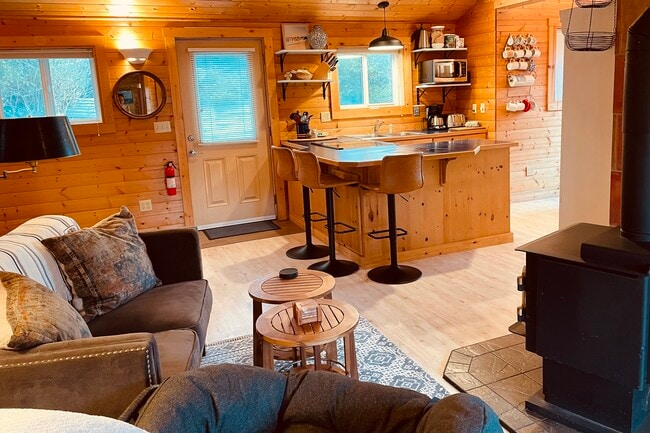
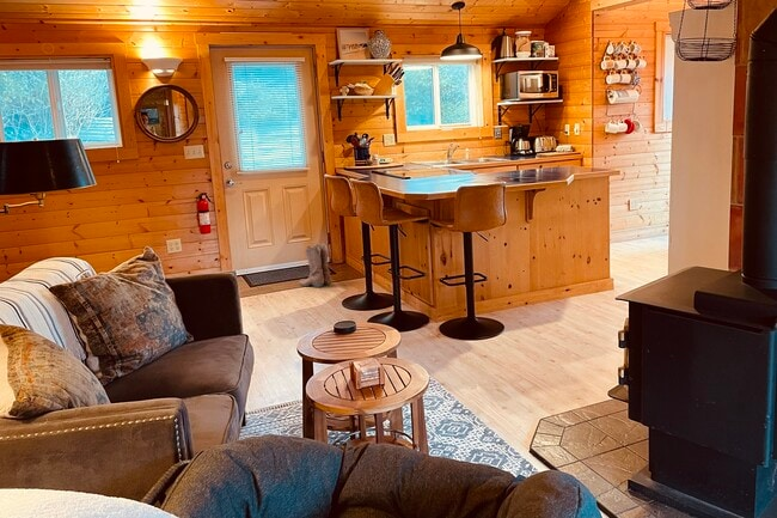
+ boots [298,243,332,288]
